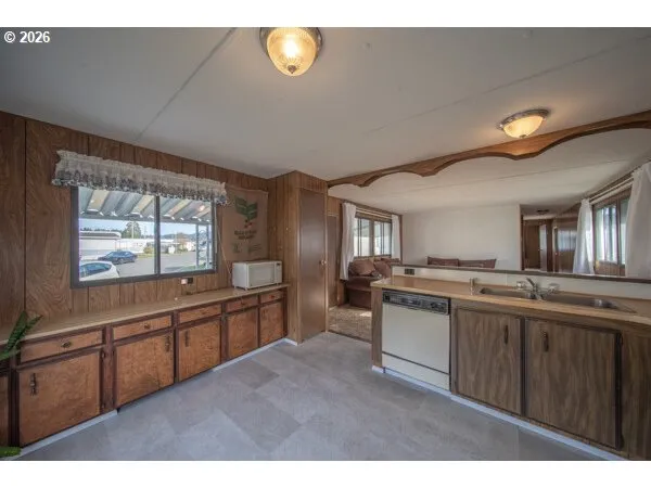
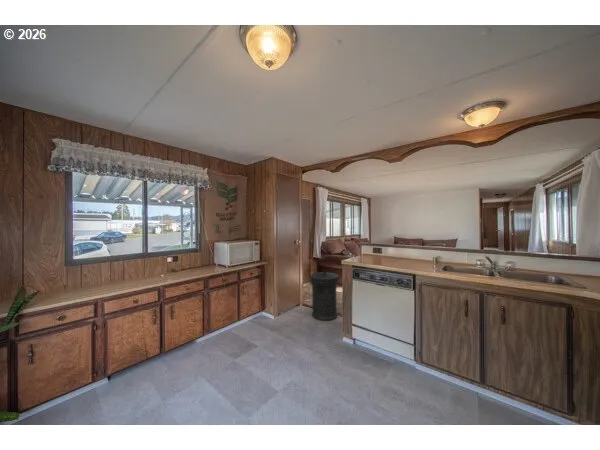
+ trash can [309,271,340,322]
